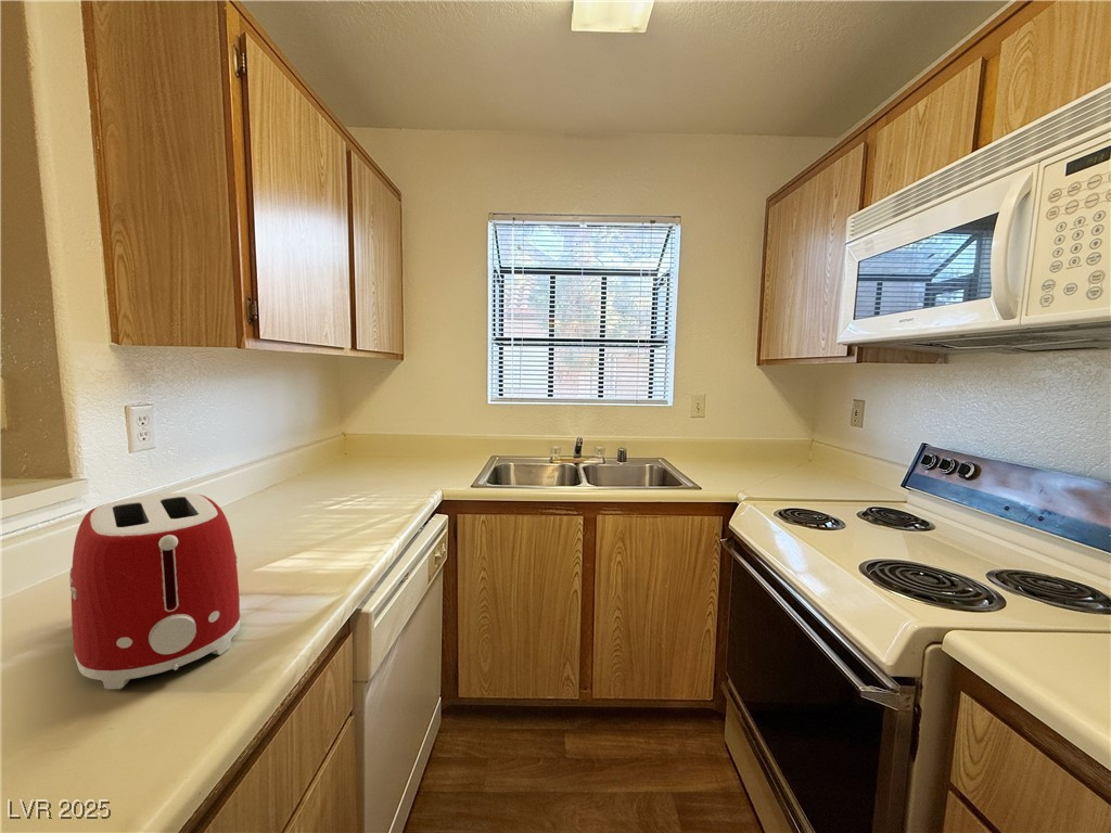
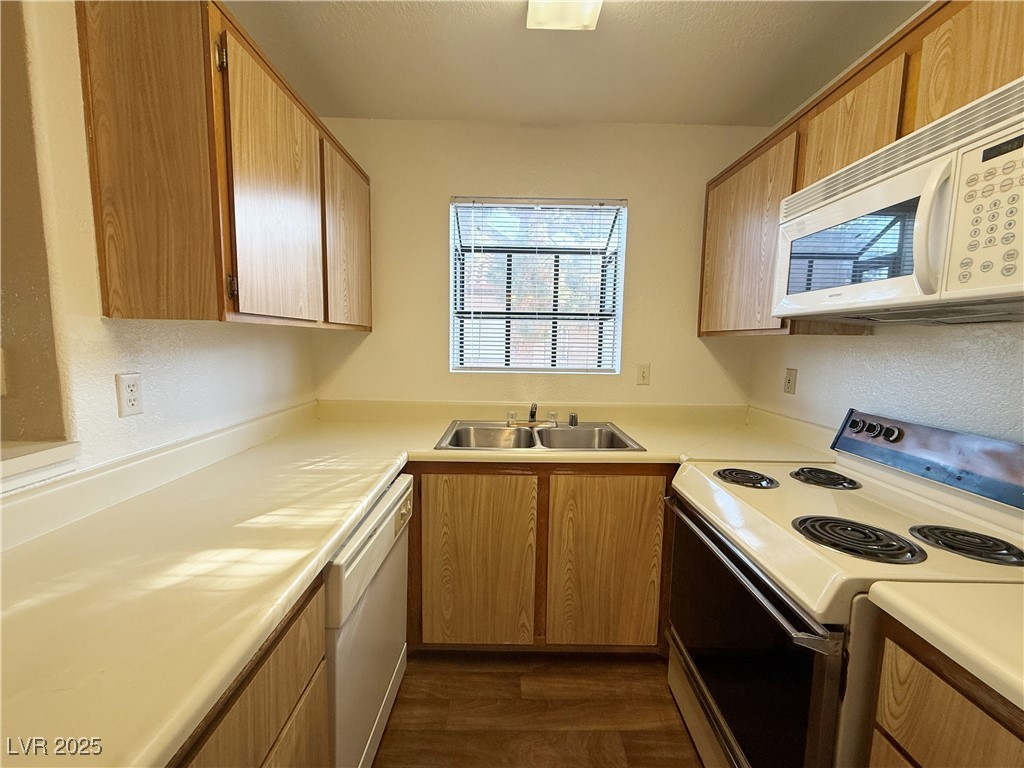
- toaster [68,491,241,690]
